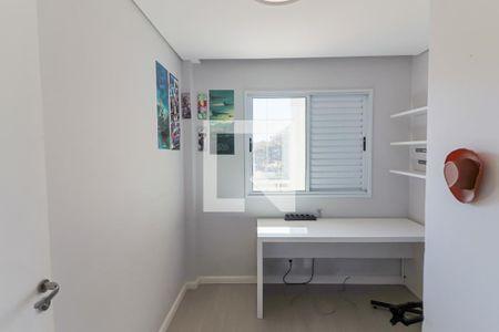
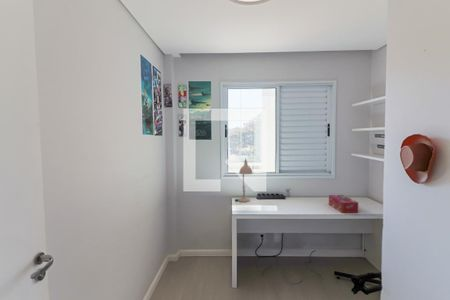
+ desk lamp [234,157,254,203]
+ tissue box [328,194,359,214]
